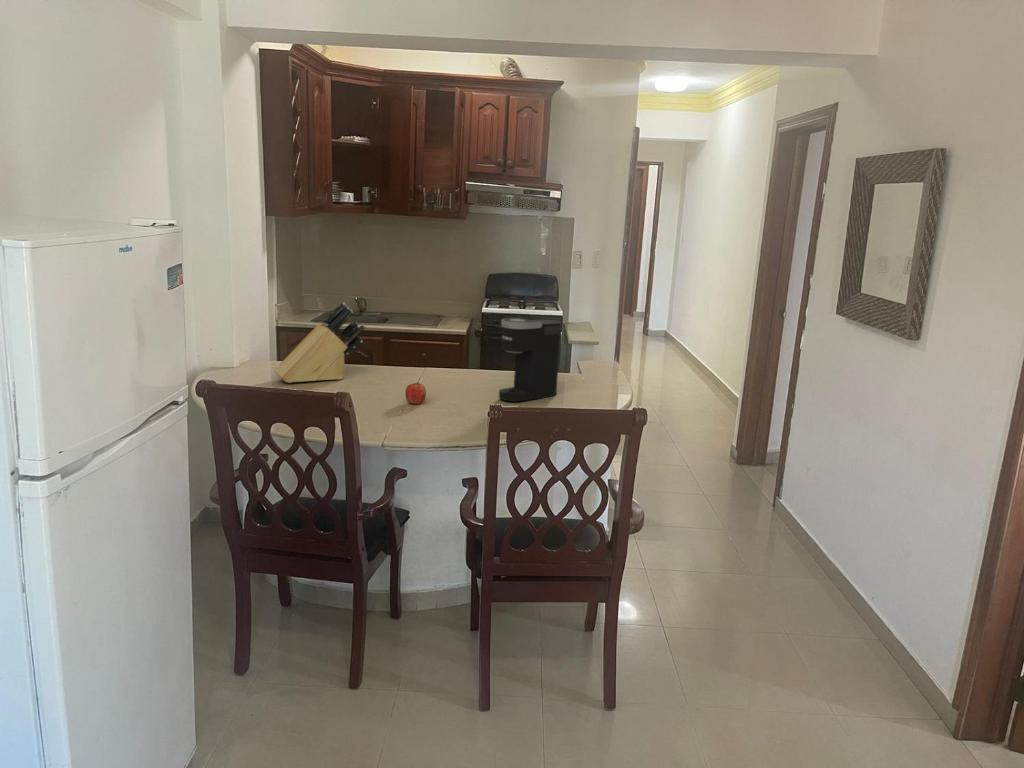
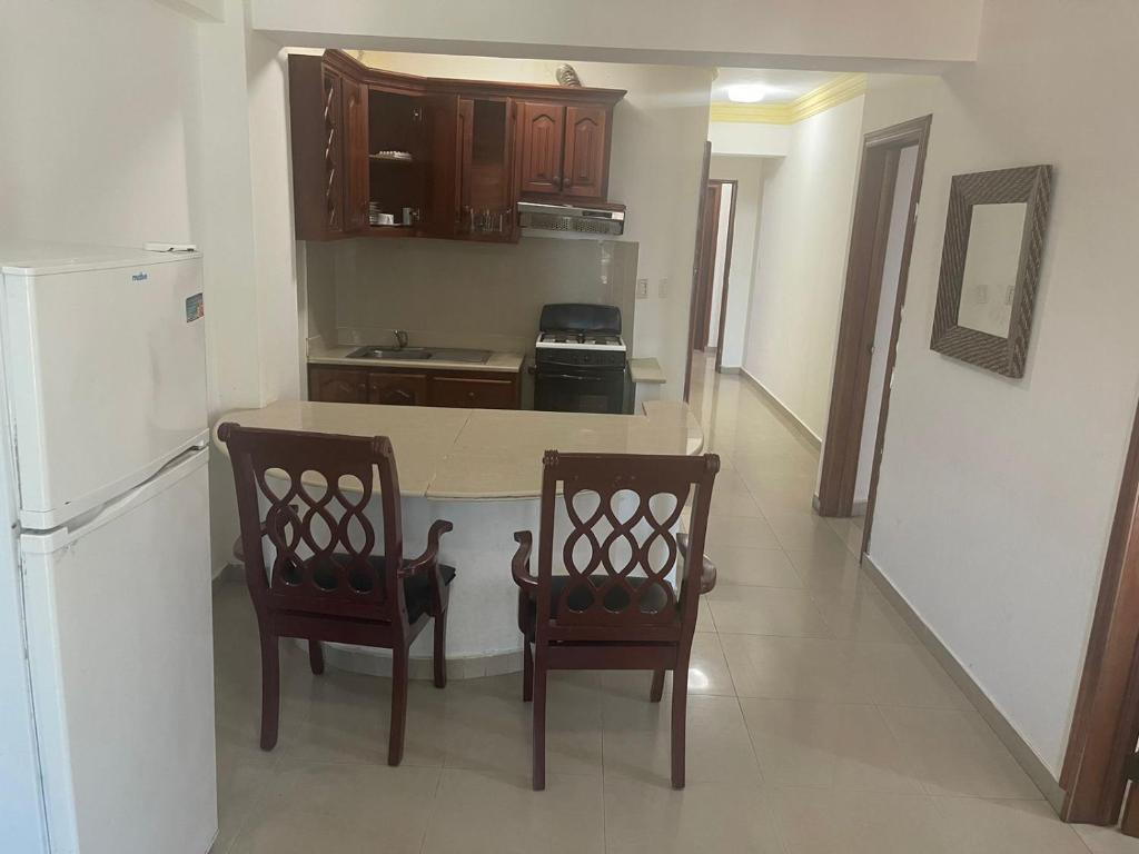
- fruit [404,381,427,405]
- knife block [273,301,366,384]
- coffee maker [498,317,562,403]
